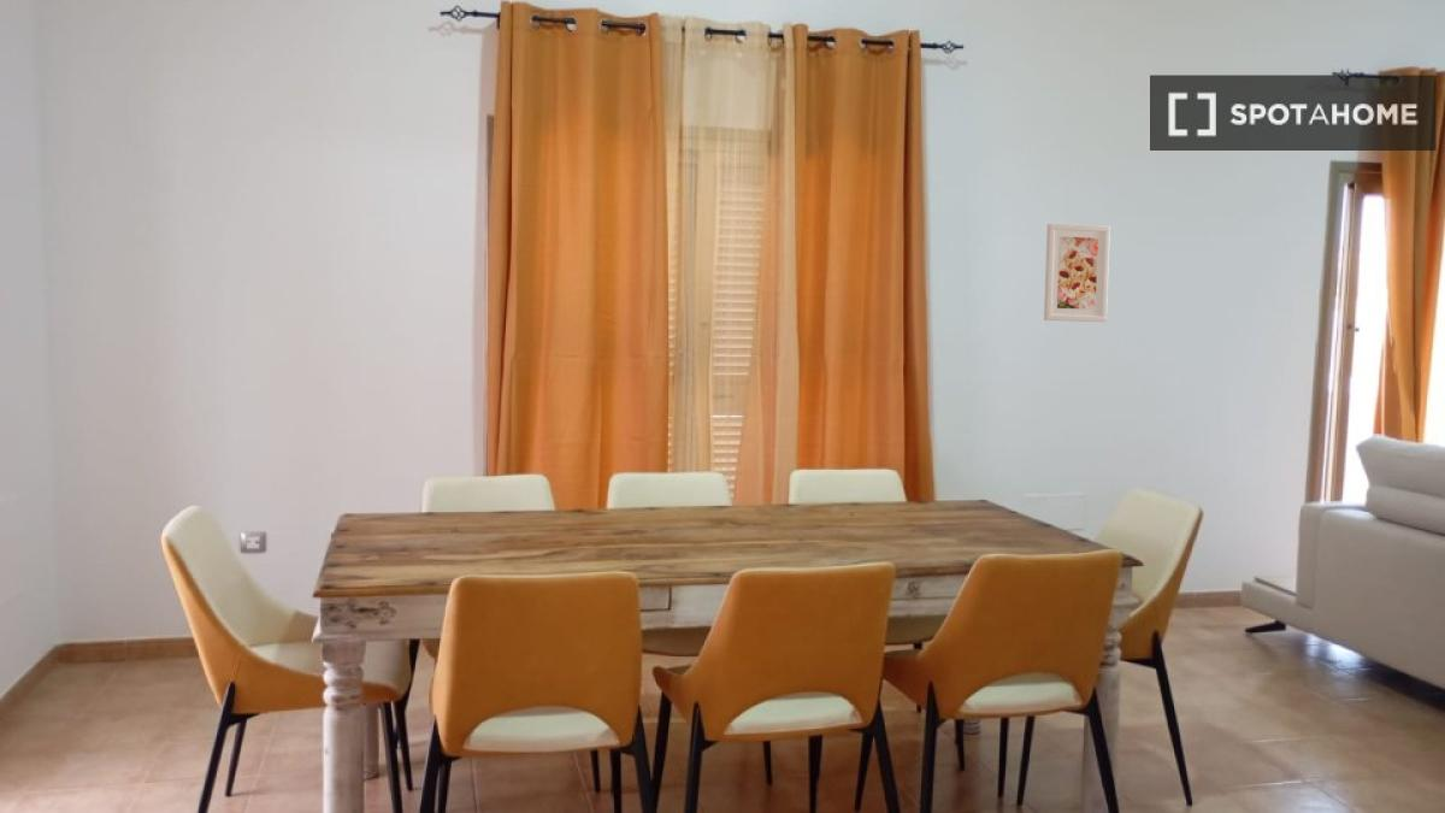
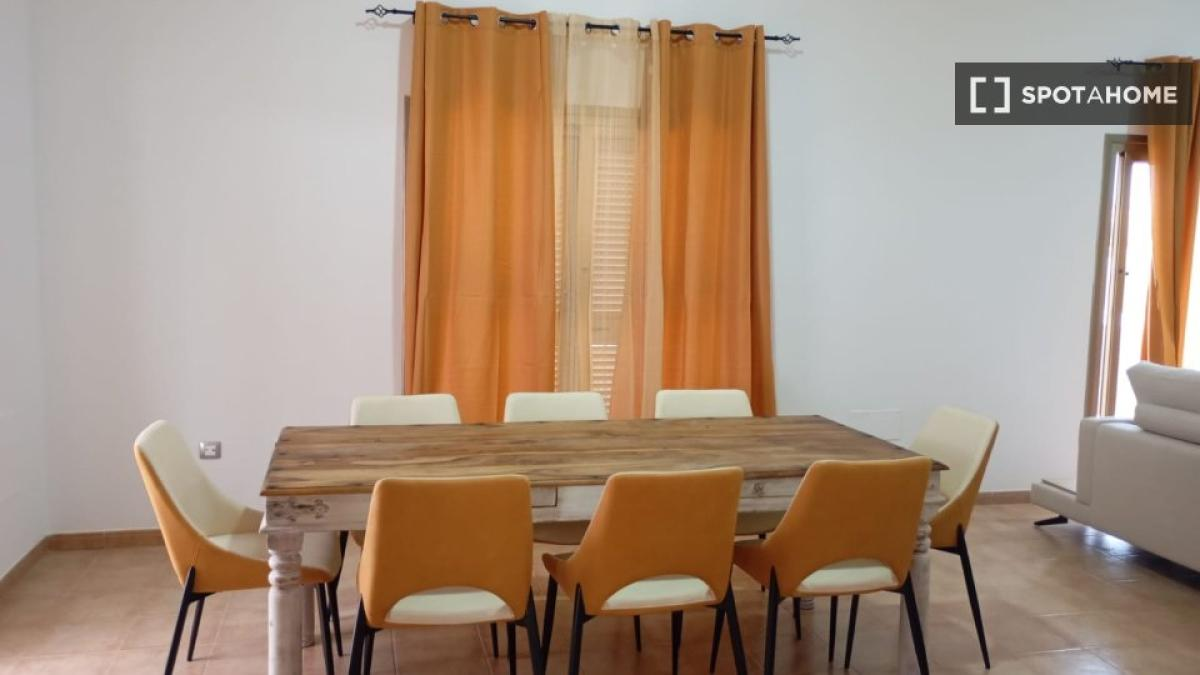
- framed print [1043,223,1111,323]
